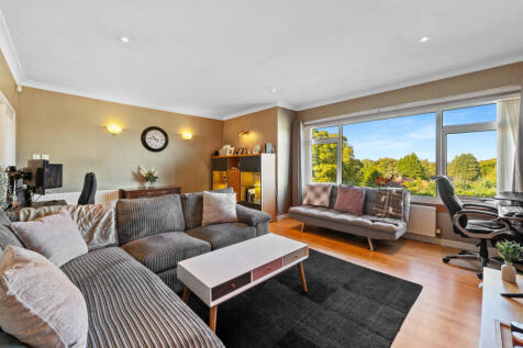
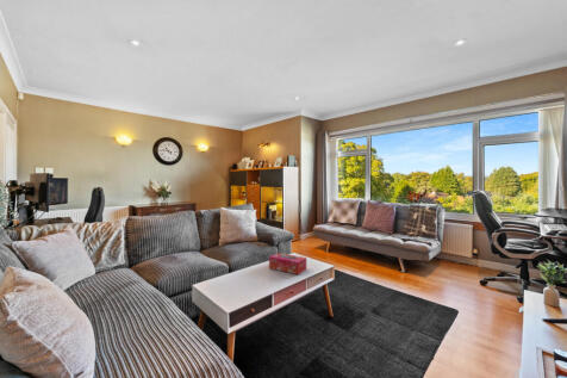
+ tissue box [268,252,307,275]
